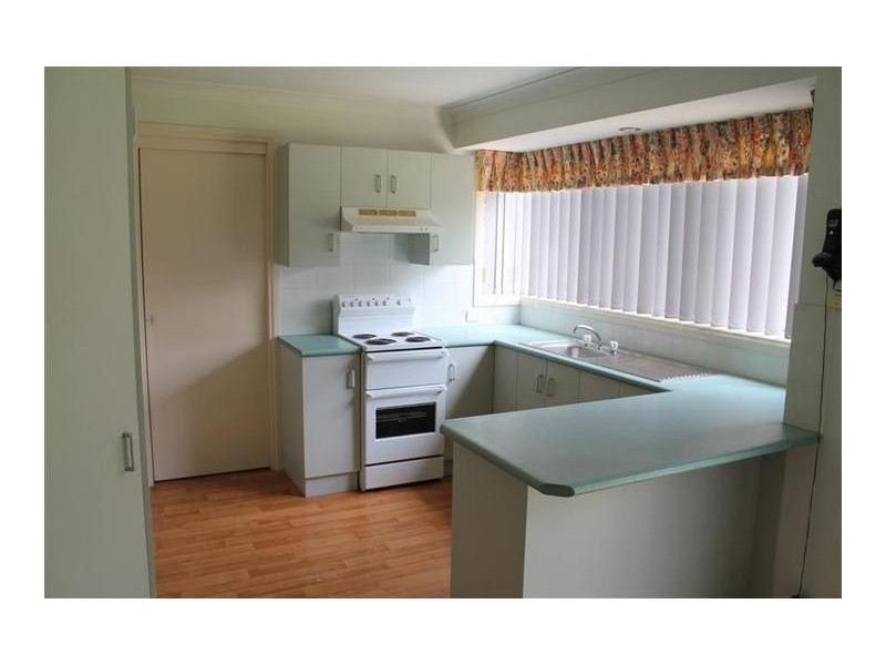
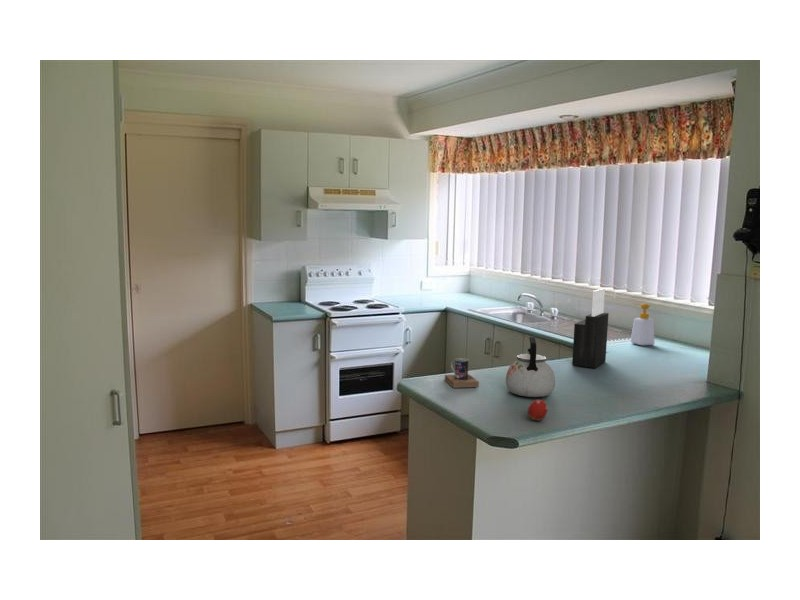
+ knife block [571,287,609,369]
+ fruit [527,397,549,421]
+ kettle [505,336,556,398]
+ mug [444,357,480,389]
+ soap bottle [629,303,656,347]
